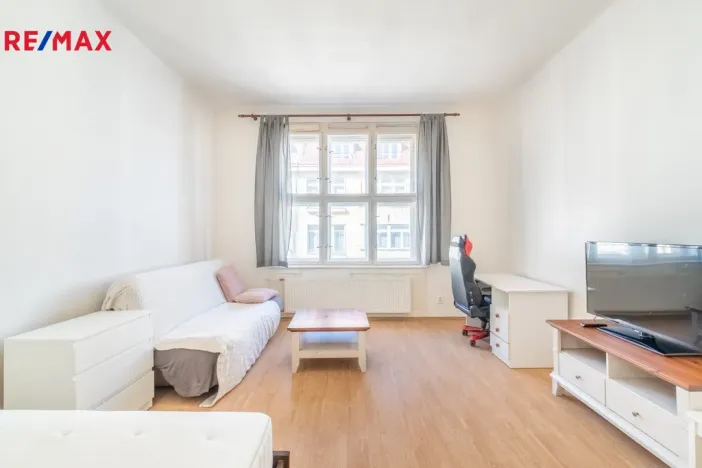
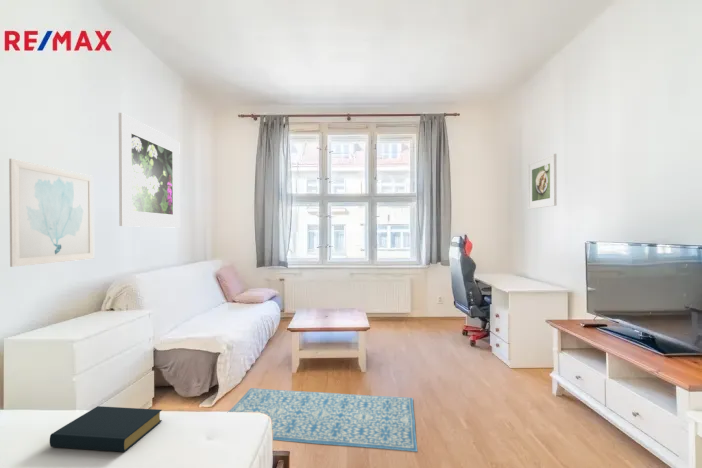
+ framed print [118,112,181,229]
+ rug [228,387,418,453]
+ hardback book [49,405,163,453]
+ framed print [527,153,558,210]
+ wall art [8,158,95,268]
